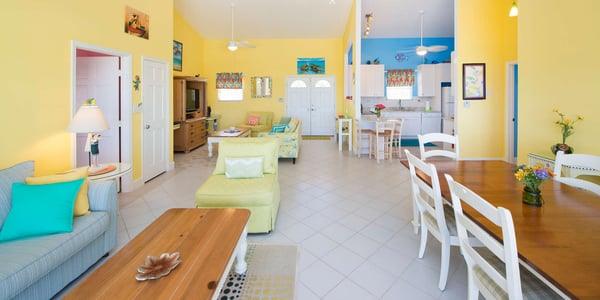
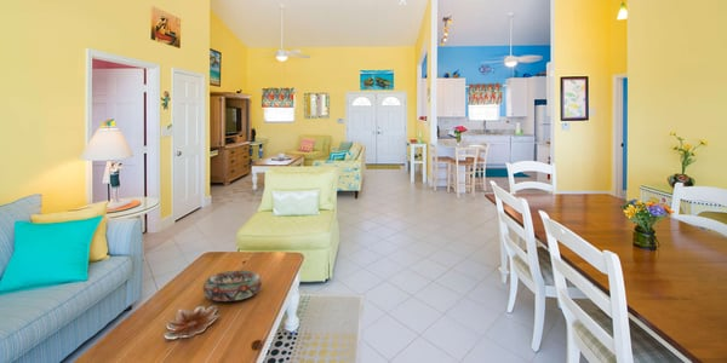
+ decorative bowl [202,270,263,302]
